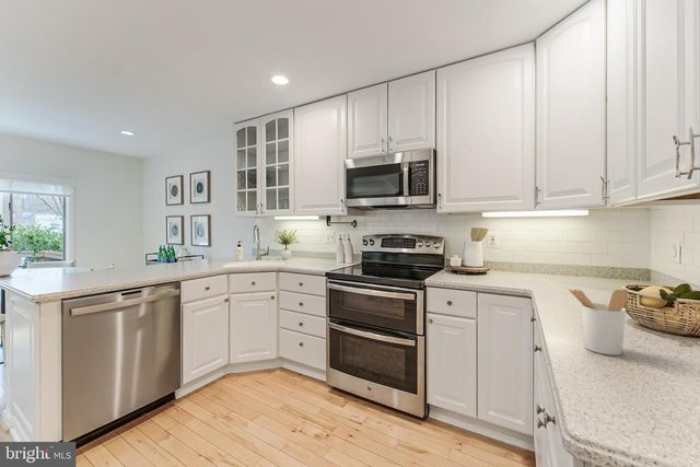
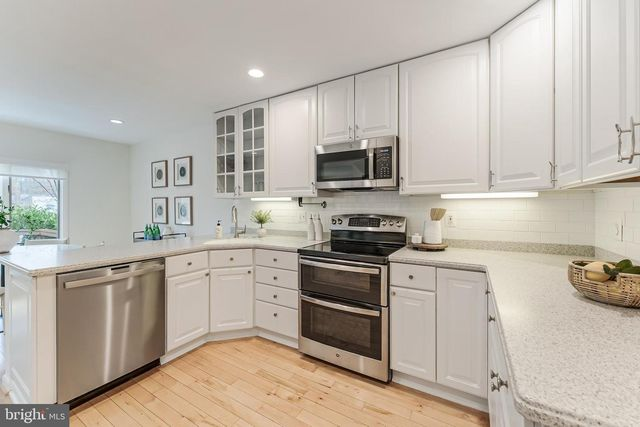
- utensil holder [565,287,629,357]
